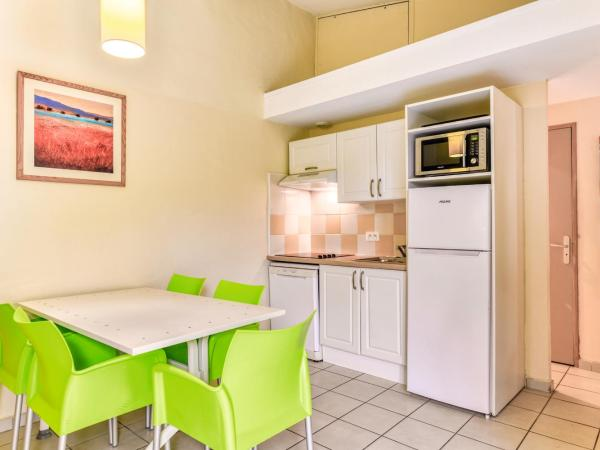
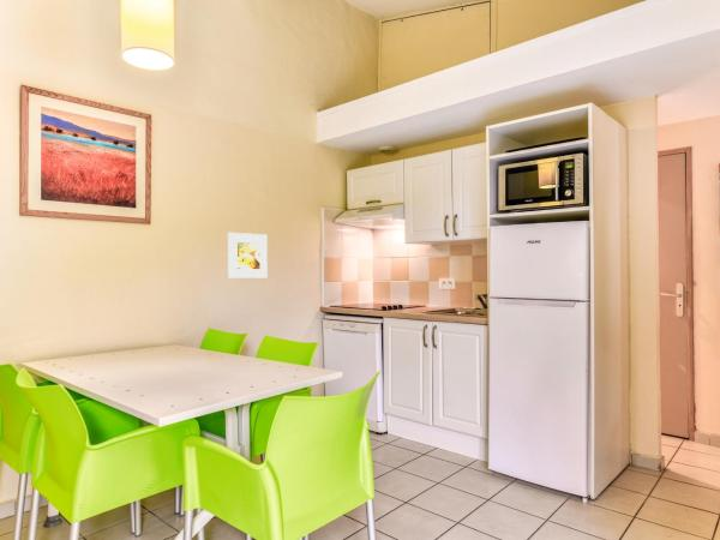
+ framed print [227,232,269,280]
